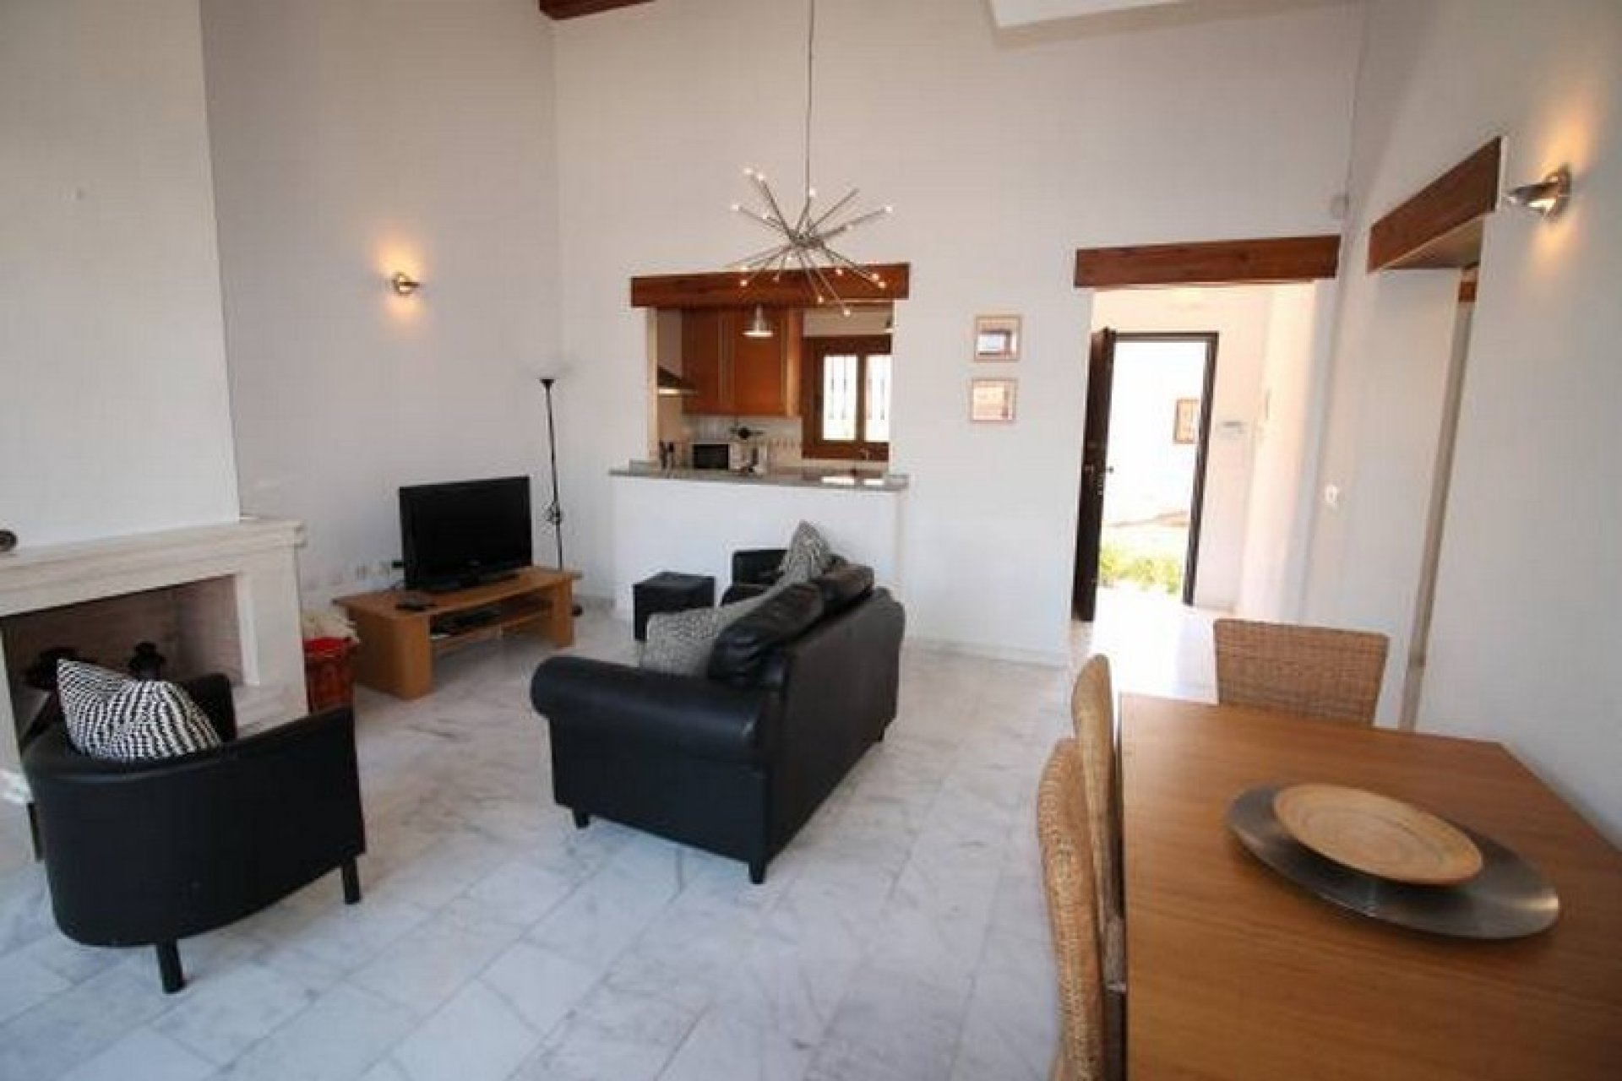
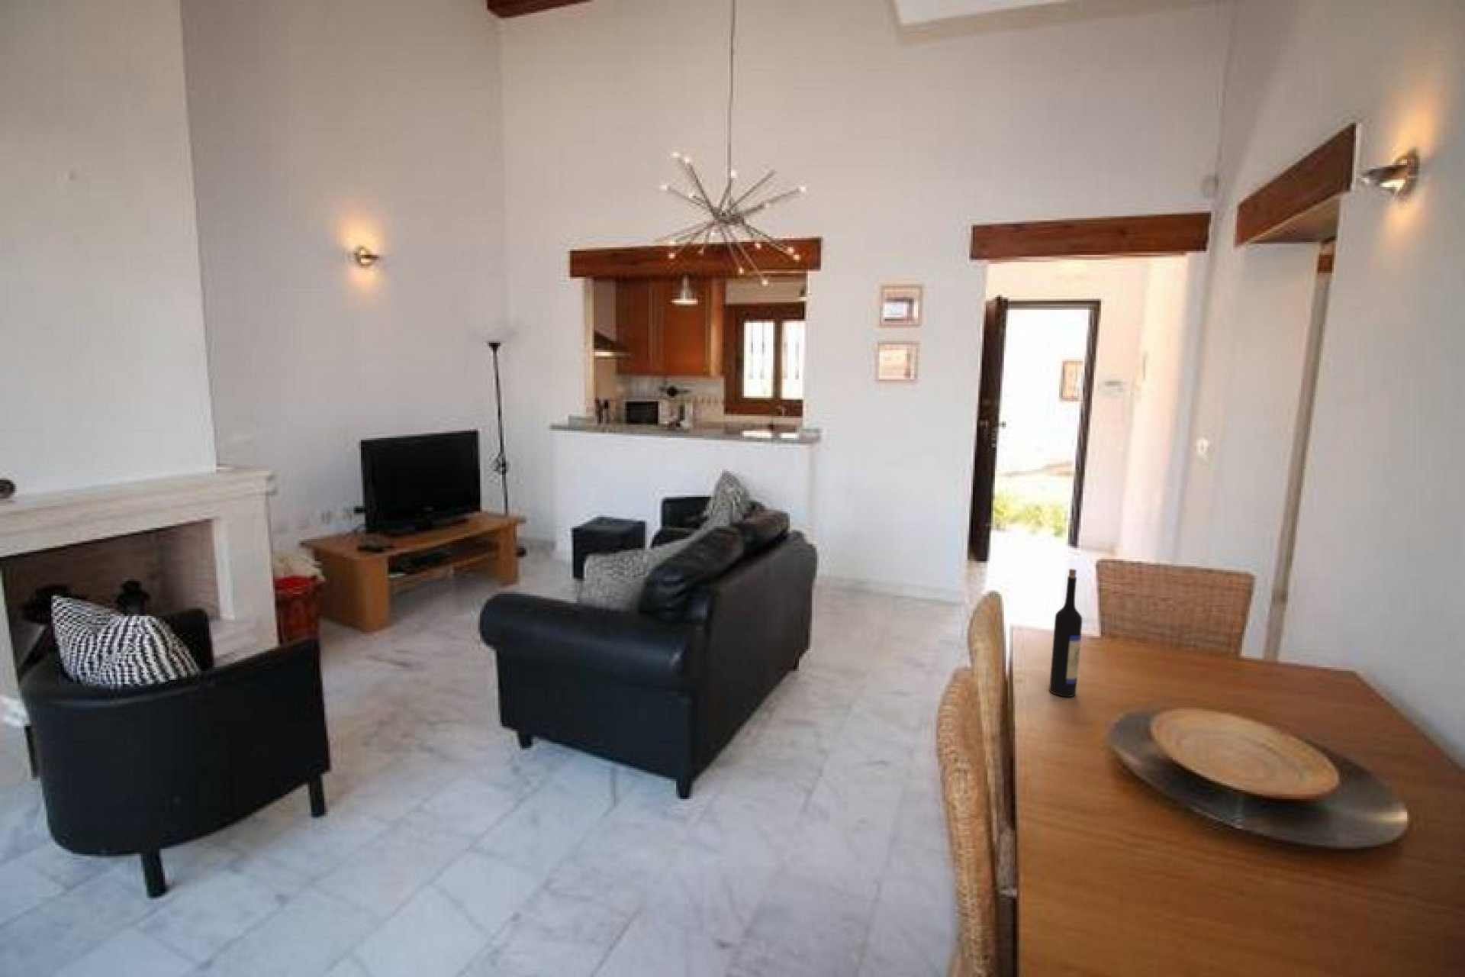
+ wine bottle [1049,568,1082,698]
